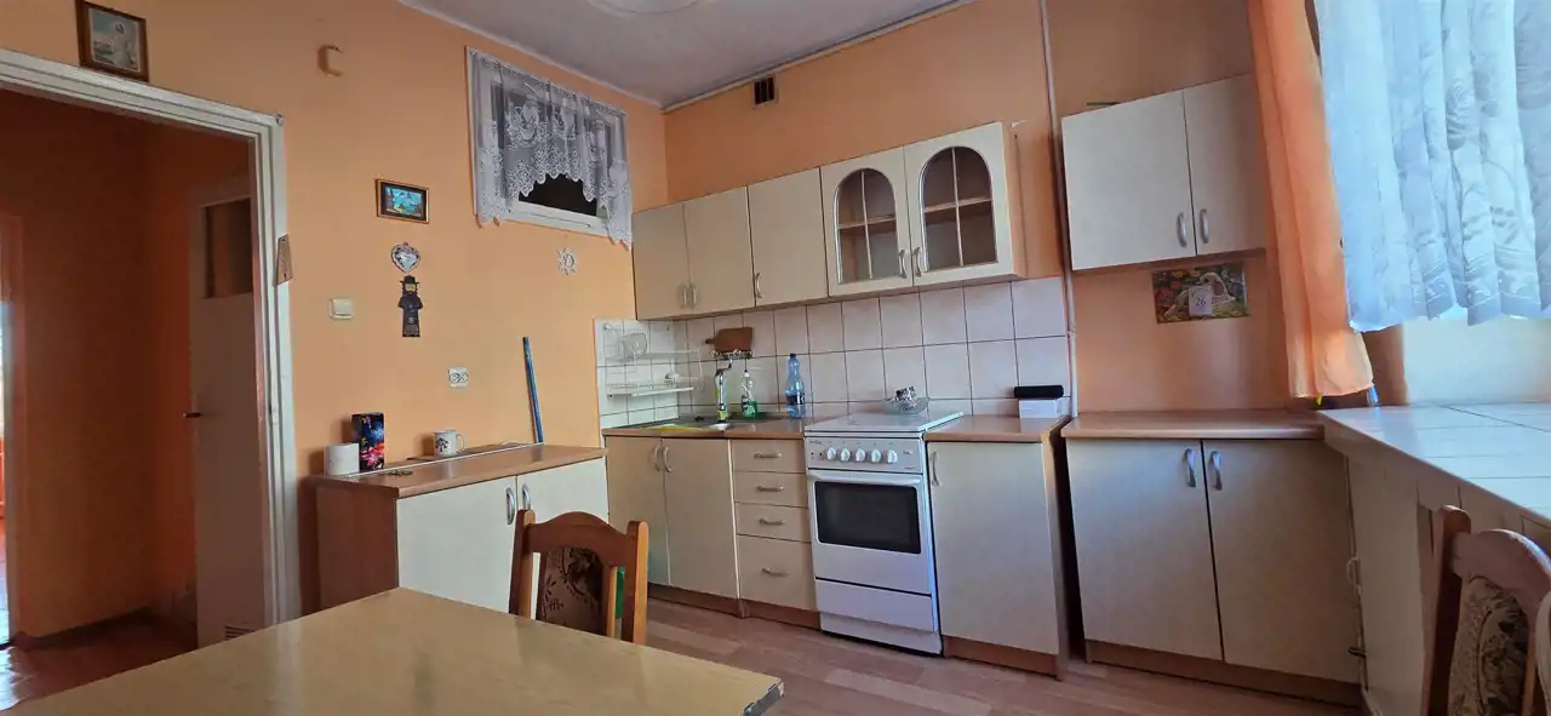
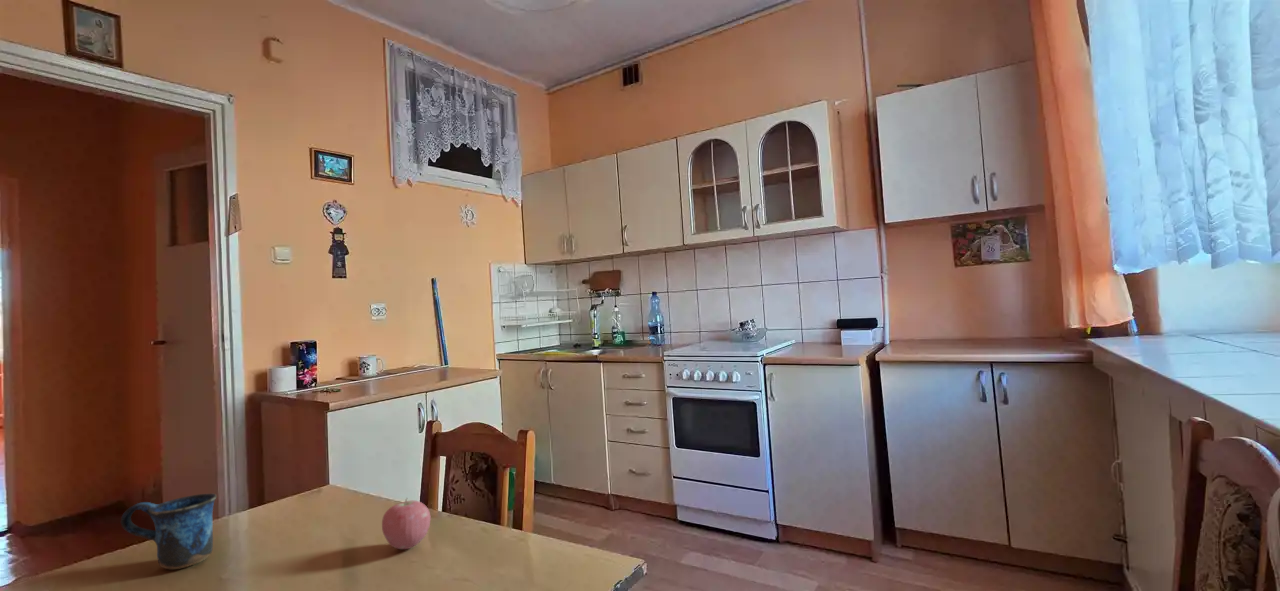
+ apple [381,497,432,550]
+ mug [120,493,218,570]
